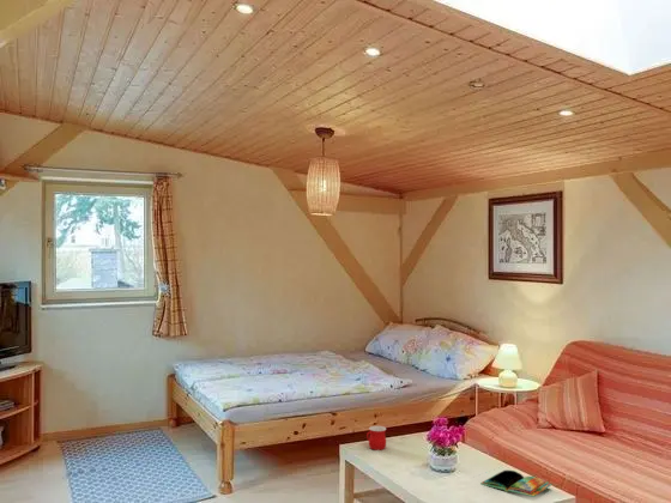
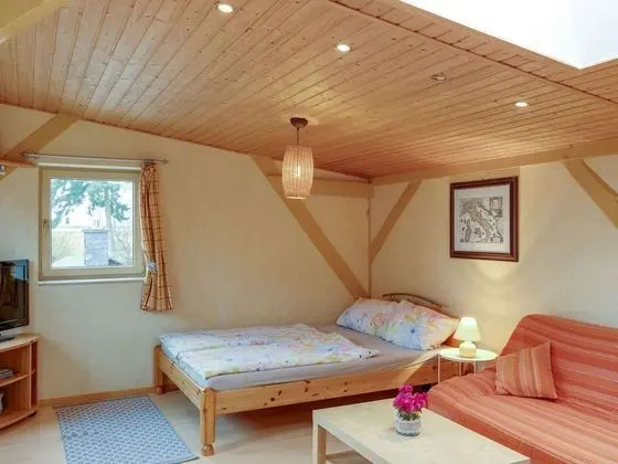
- book [479,469,552,498]
- mug [365,425,387,452]
